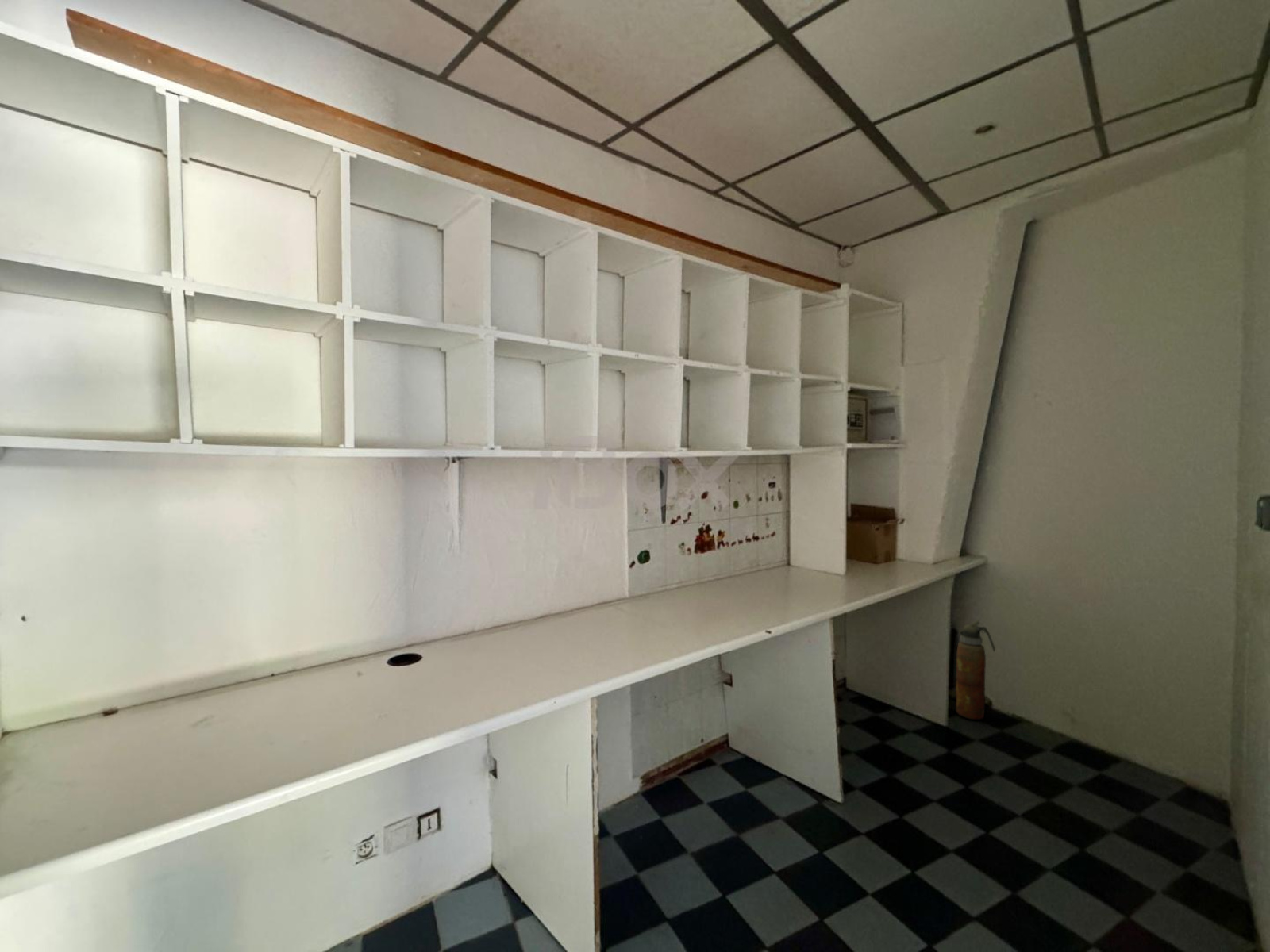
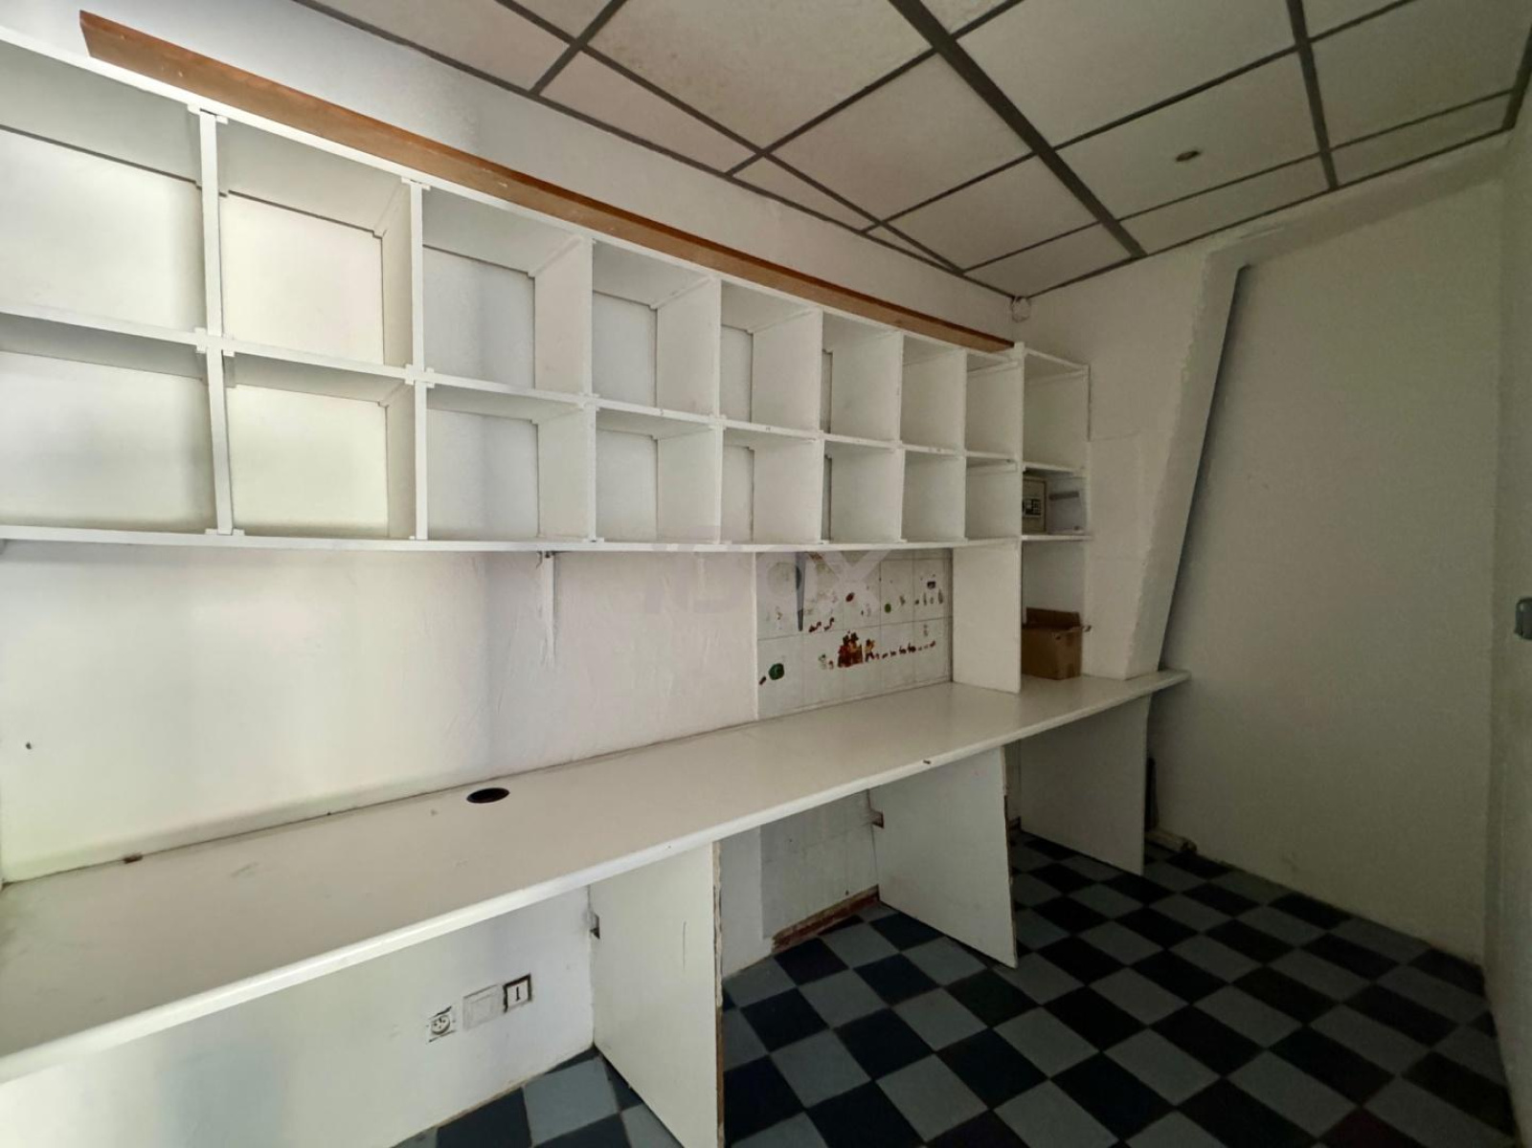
- fire extinguisher [955,619,996,720]
